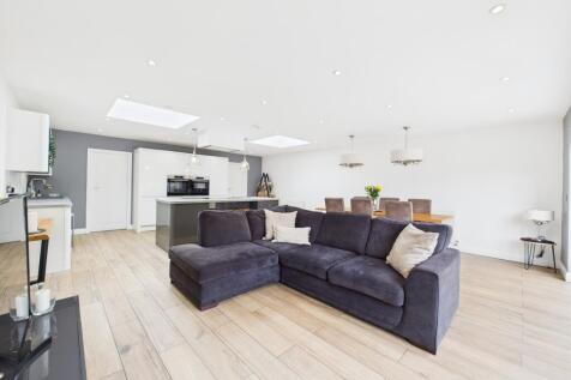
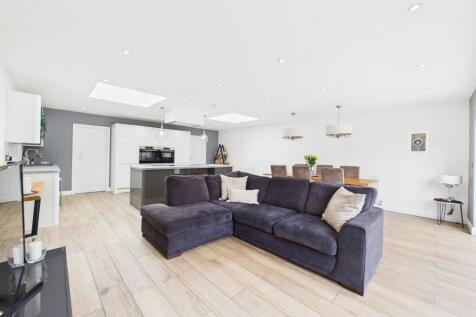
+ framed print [407,129,431,155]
